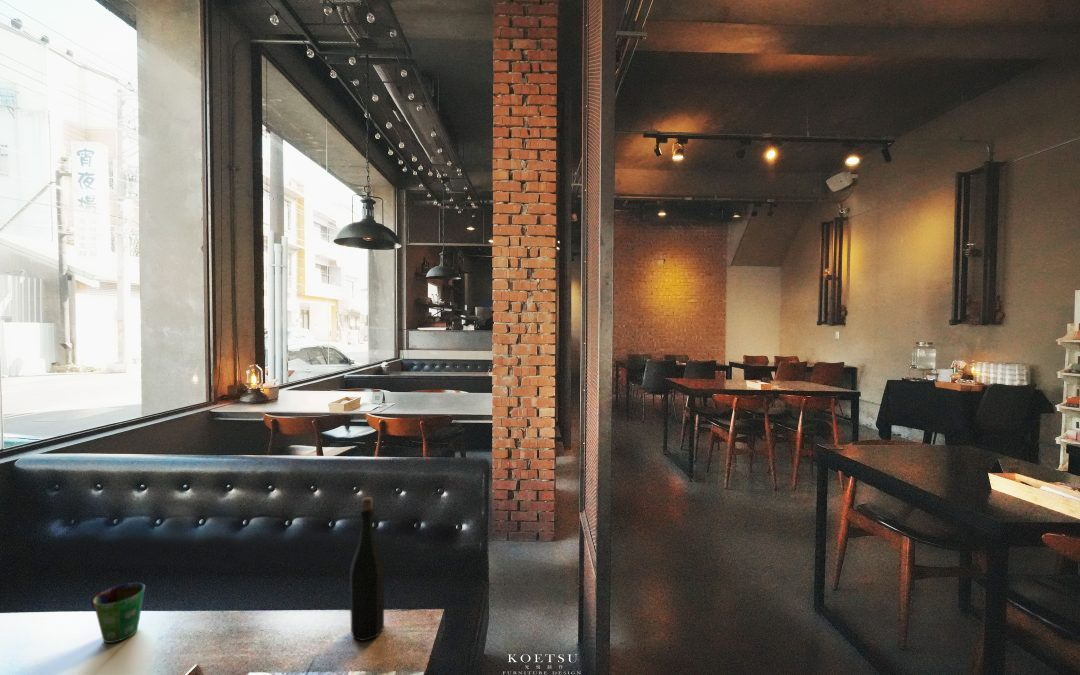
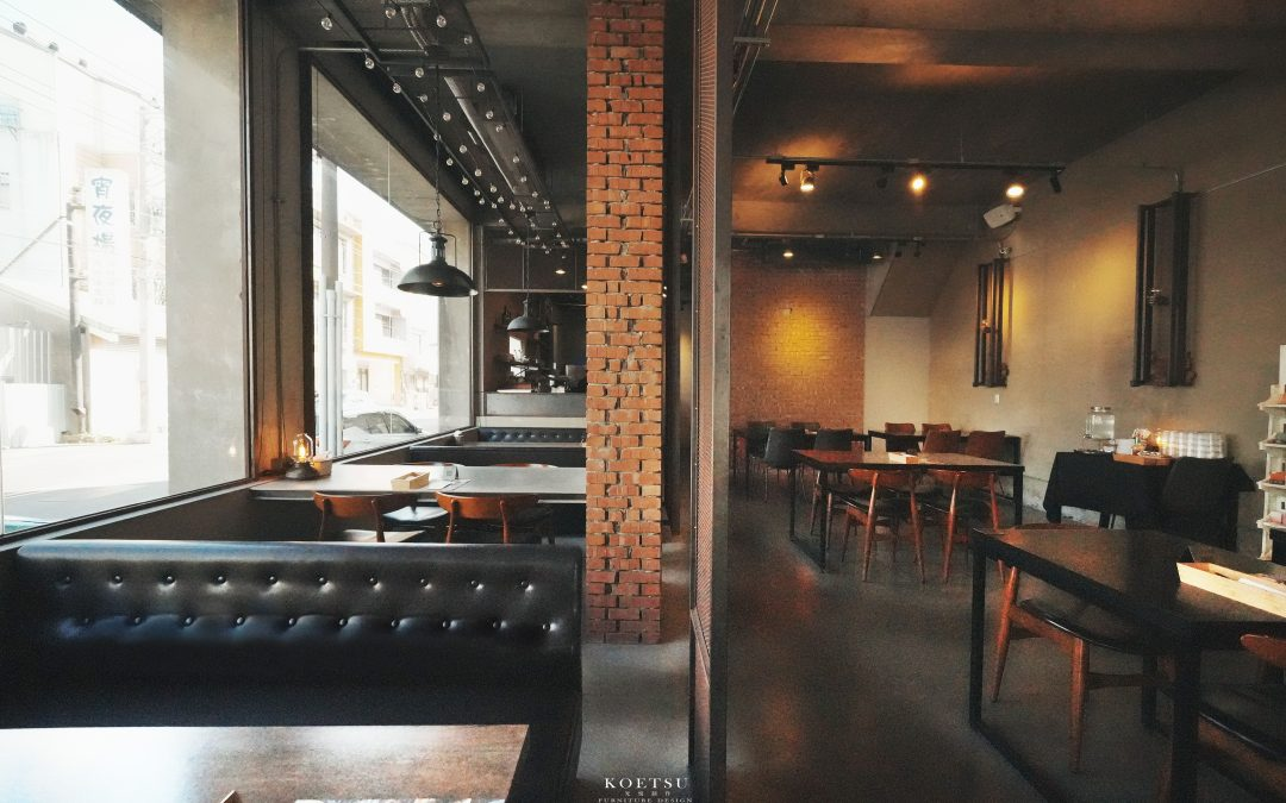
- bottle [349,496,386,642]
- cup [90,582,146,644]
